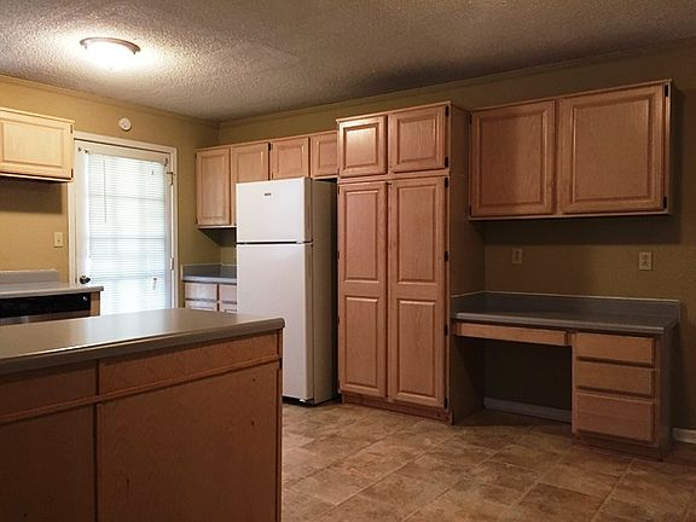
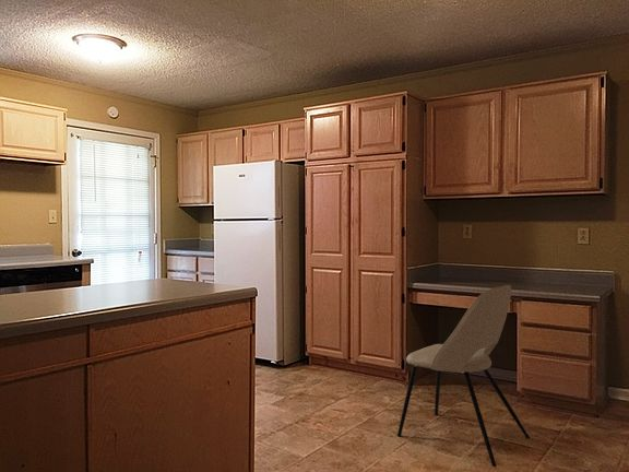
+ dining chair [396,284,531,468]
